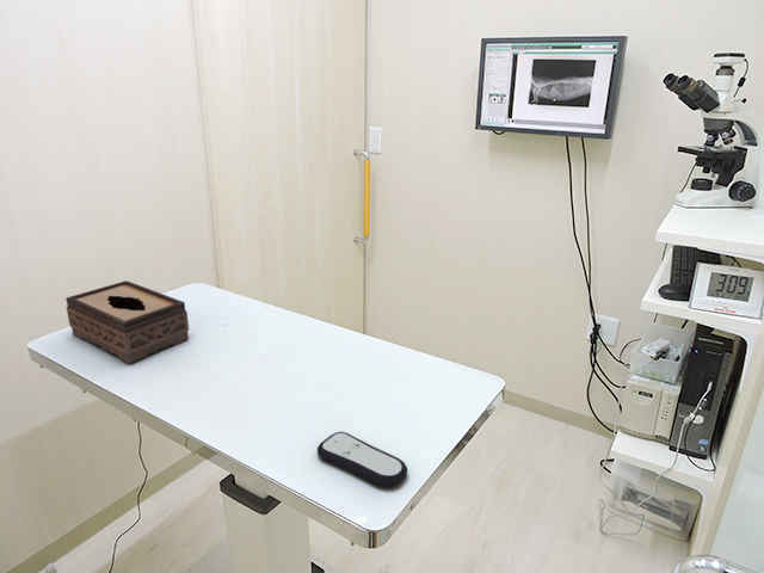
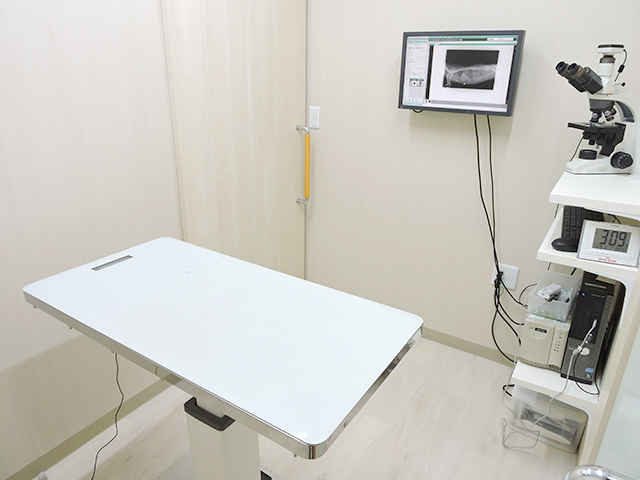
- tissue box [64,279,190,364]
- remote control [316,431,408,488]
